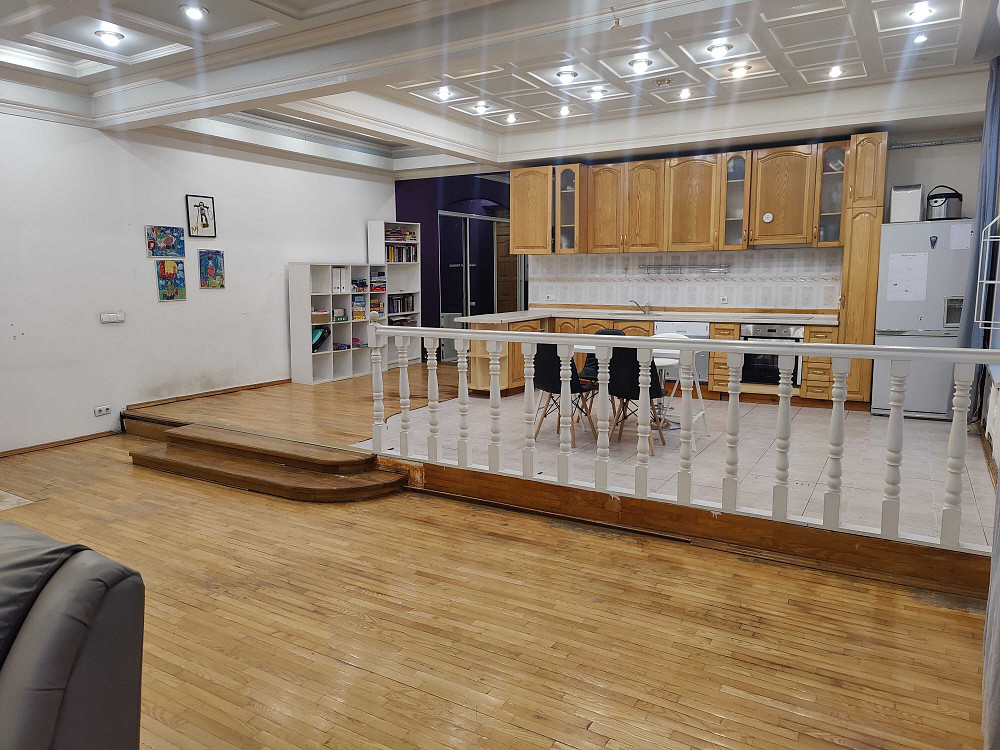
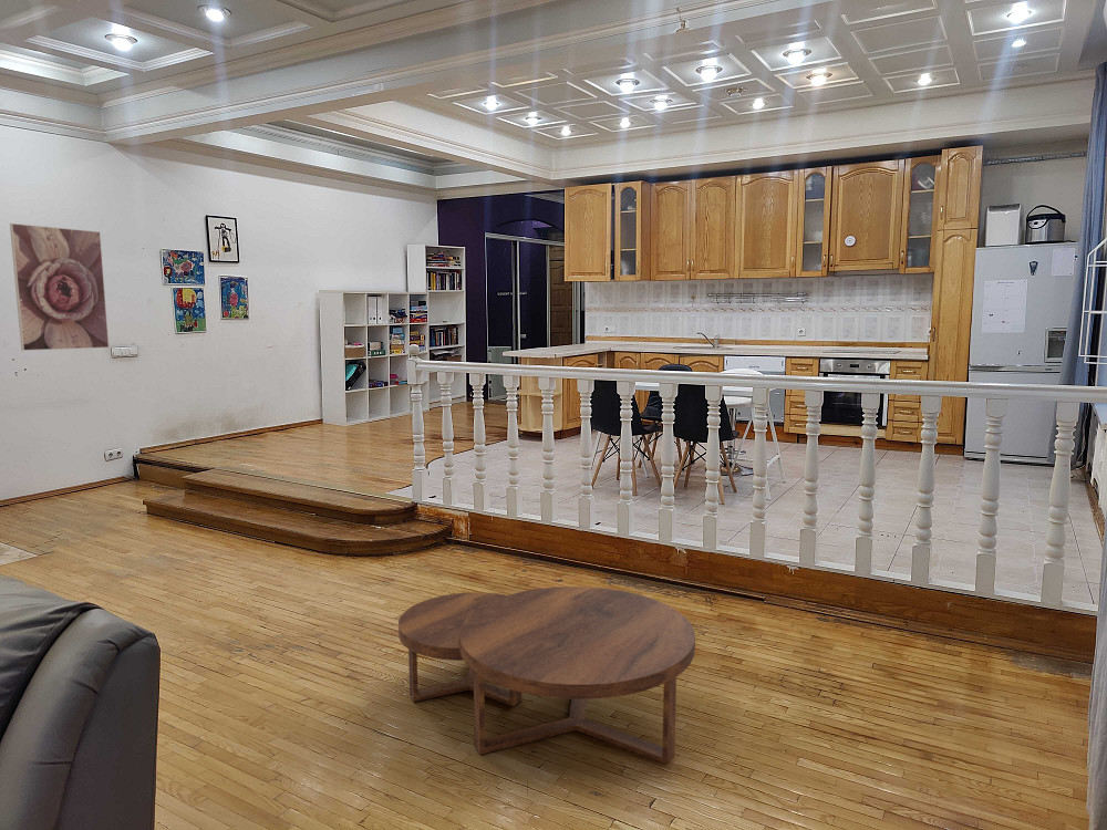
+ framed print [9,222,110,352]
+ coffee table [397,585,696,765]
